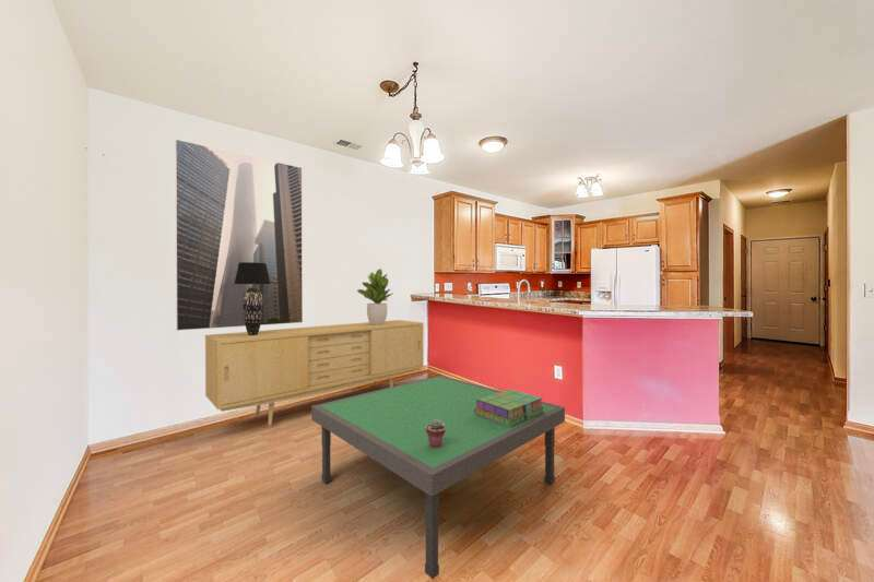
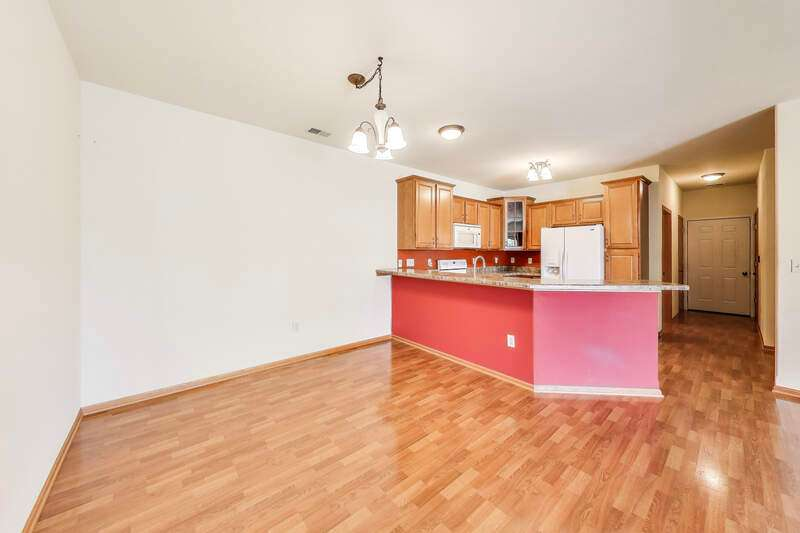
- sideboard [204,319,425,427]
- potted succulent [426,419,446,448]
- stack of books [474,388,545,427]
- potted plant [356,268,394,325]
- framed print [174,138,304,332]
- coffee table [310,375,566,580]
- table lamp [234,262,271,335]
